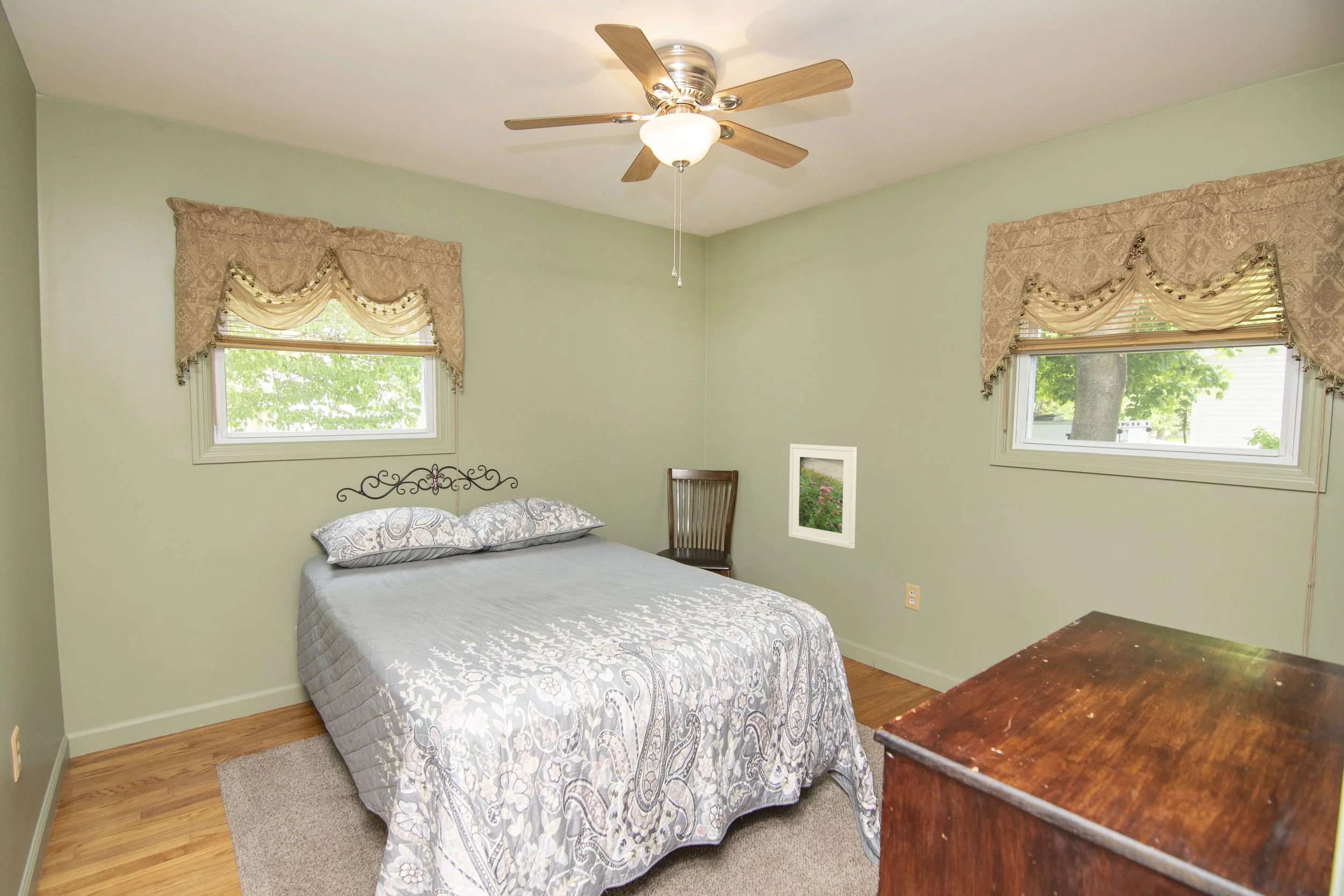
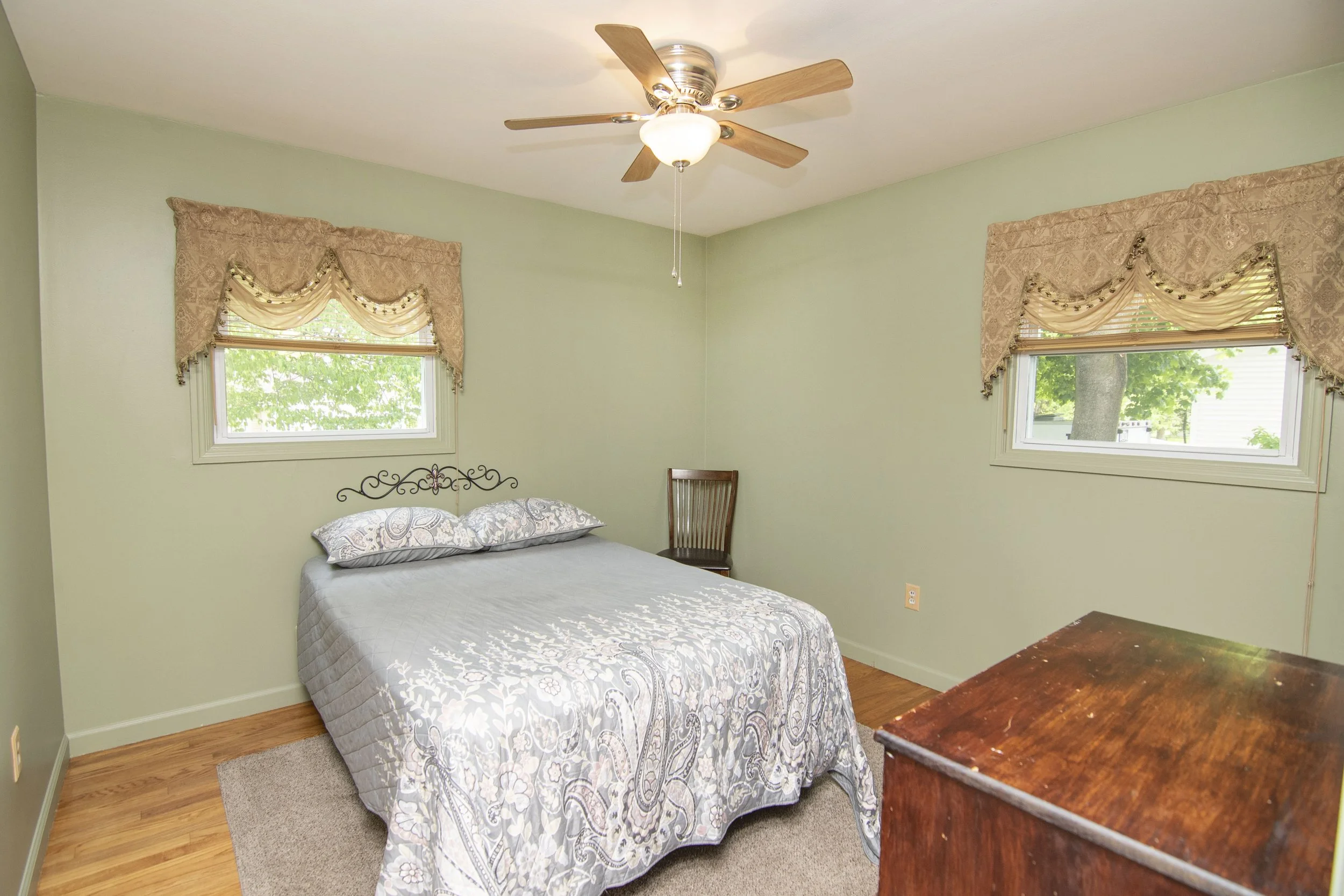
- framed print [788,443,857,549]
